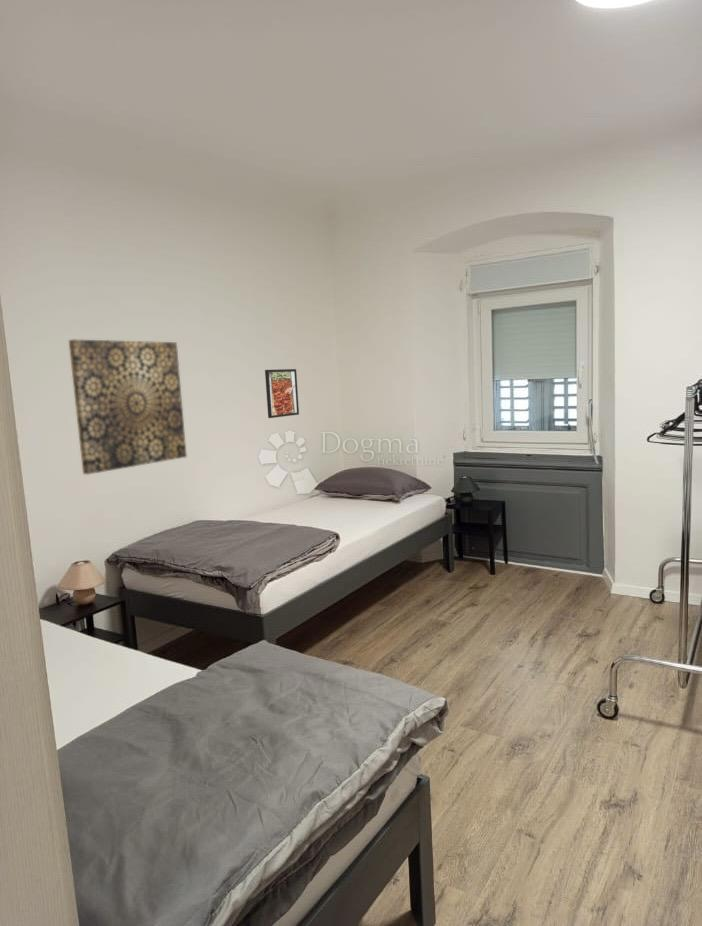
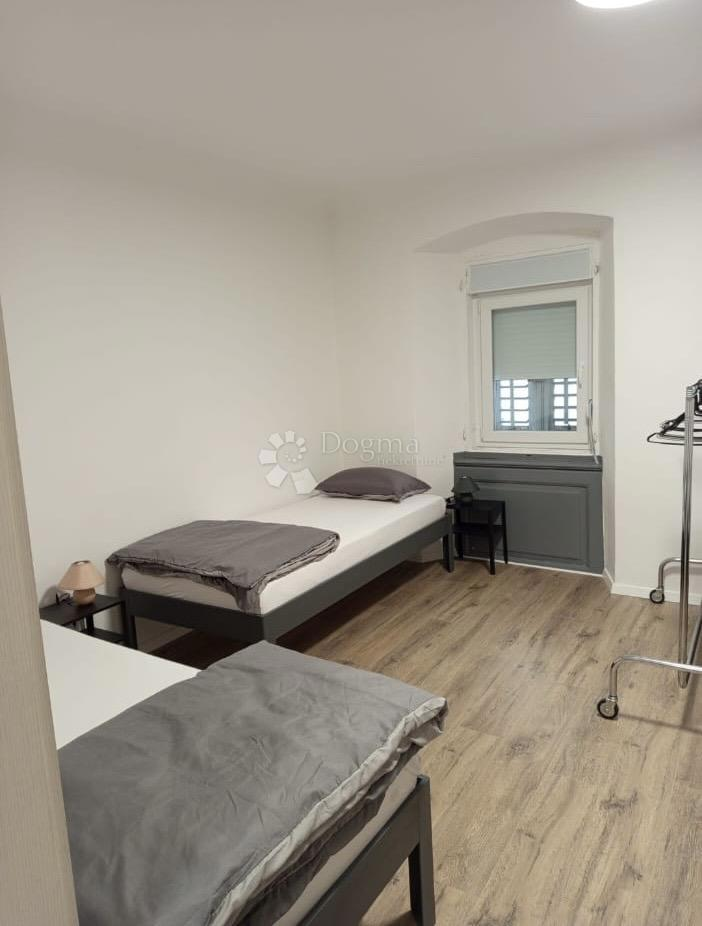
- wall art [68,339,188,475]
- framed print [264,368,300,419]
